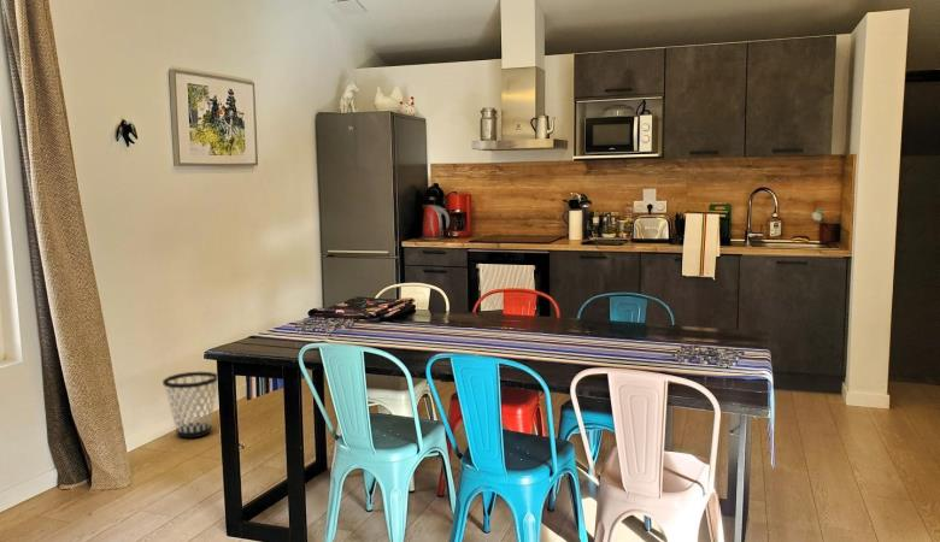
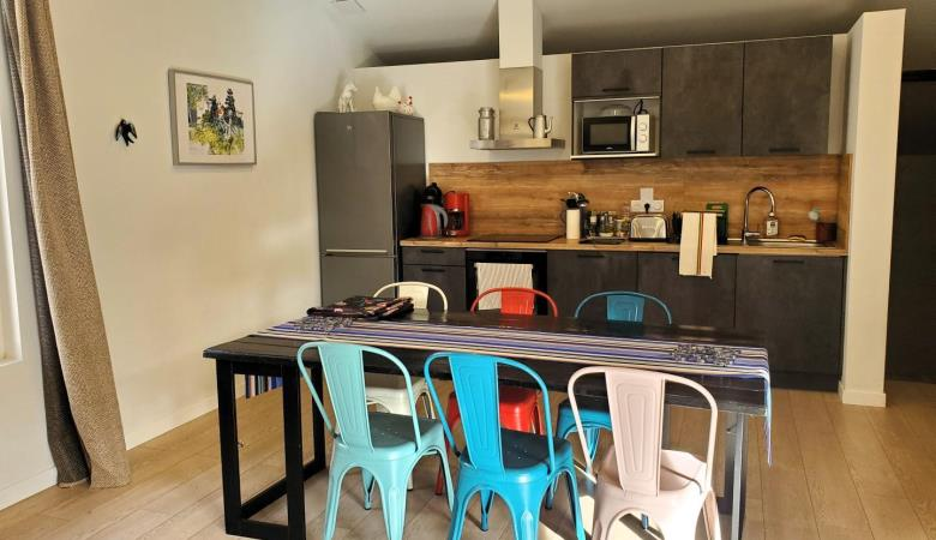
- wastebasket [161,371,218,440]
